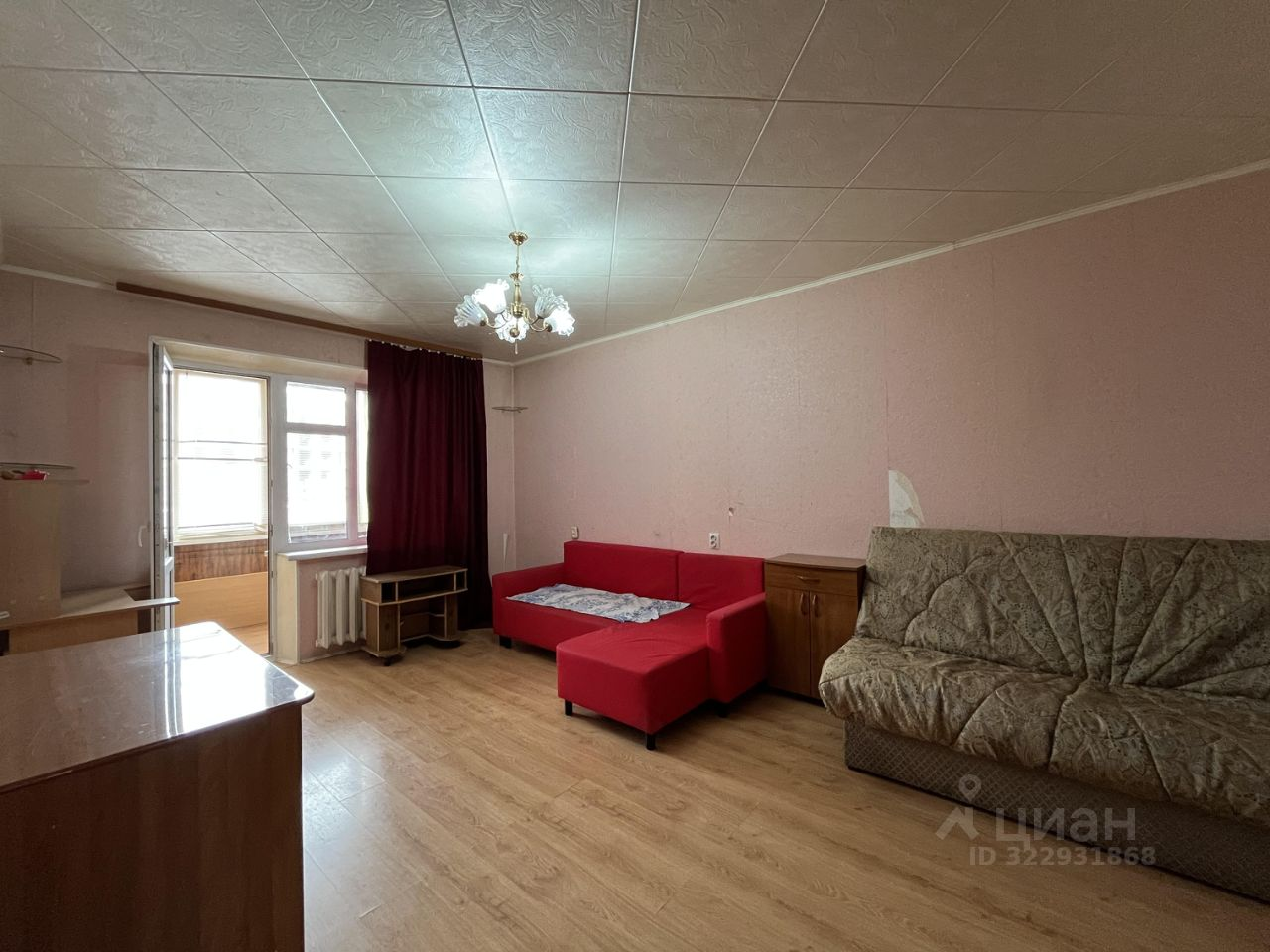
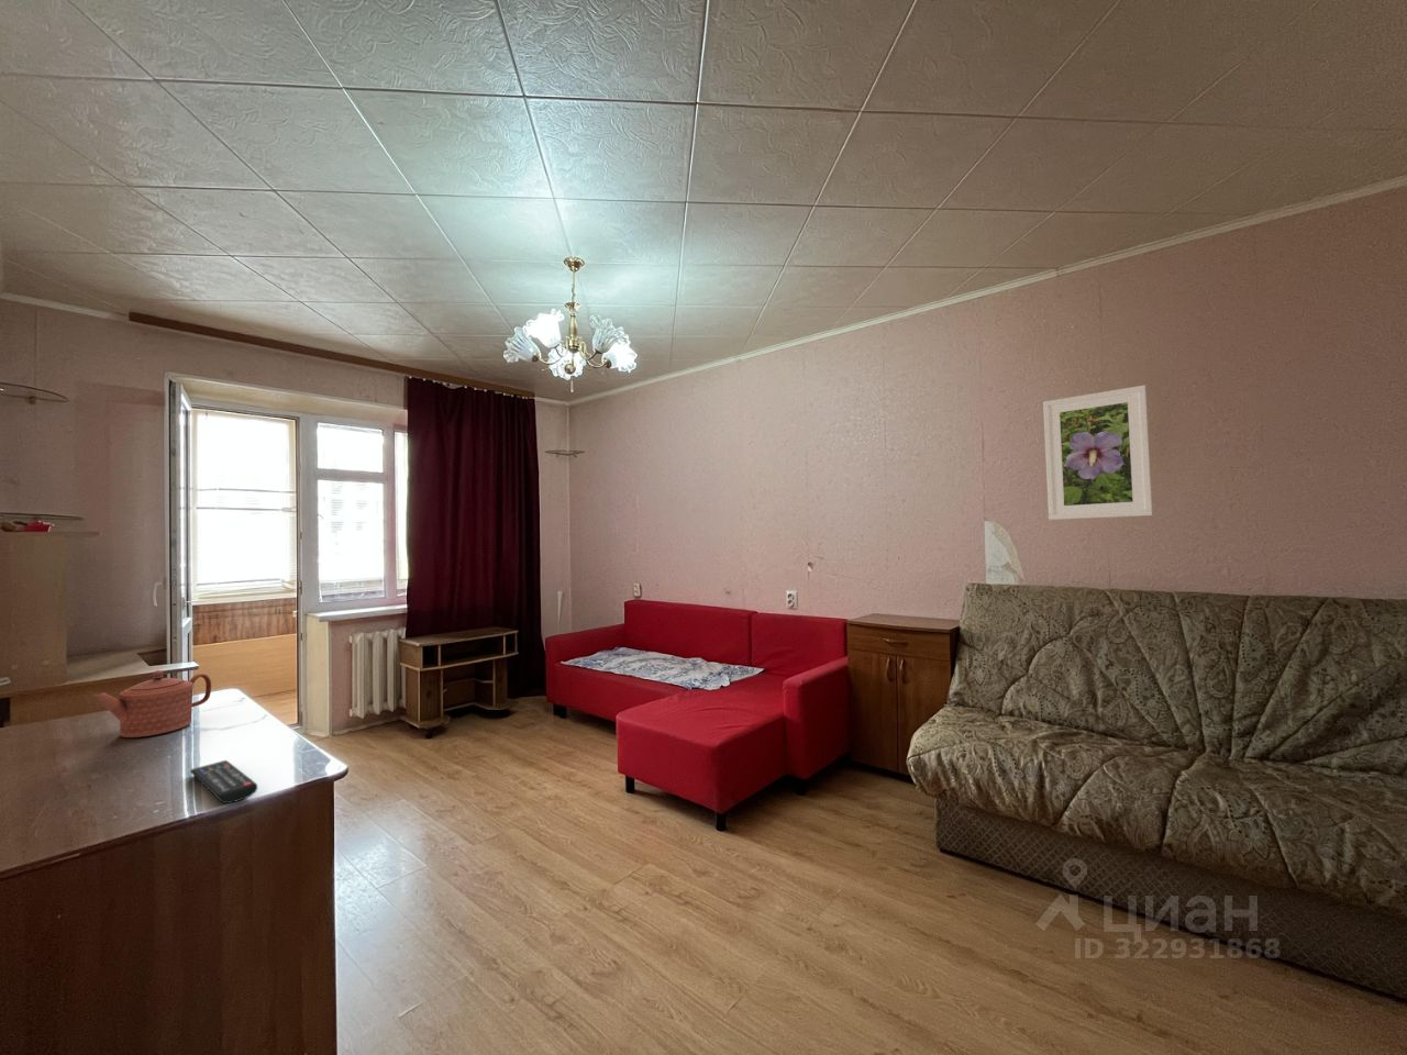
+ remote control [189,759,258,805]
+ teapot [92,669,212,738]
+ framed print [1043,385,1153,521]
